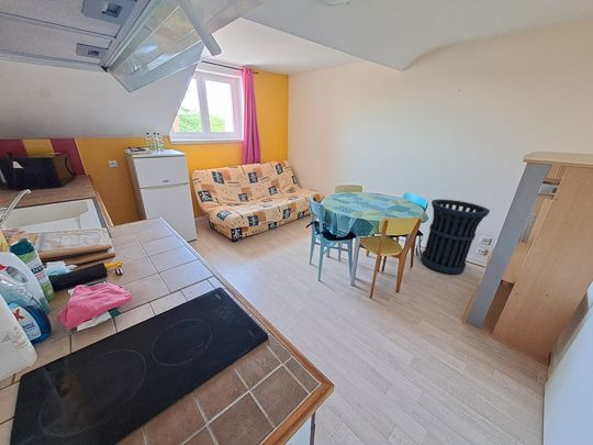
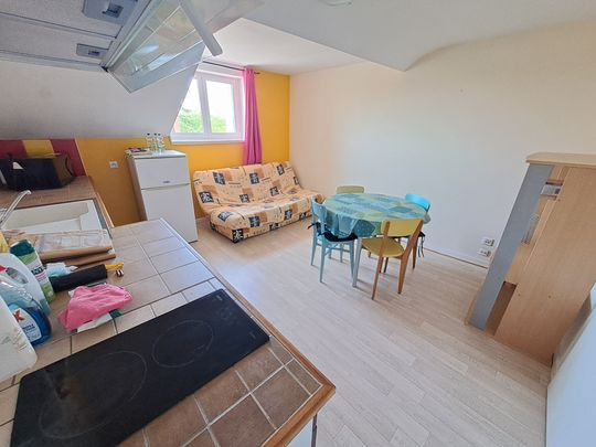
- trash can [421,198,491,275]
